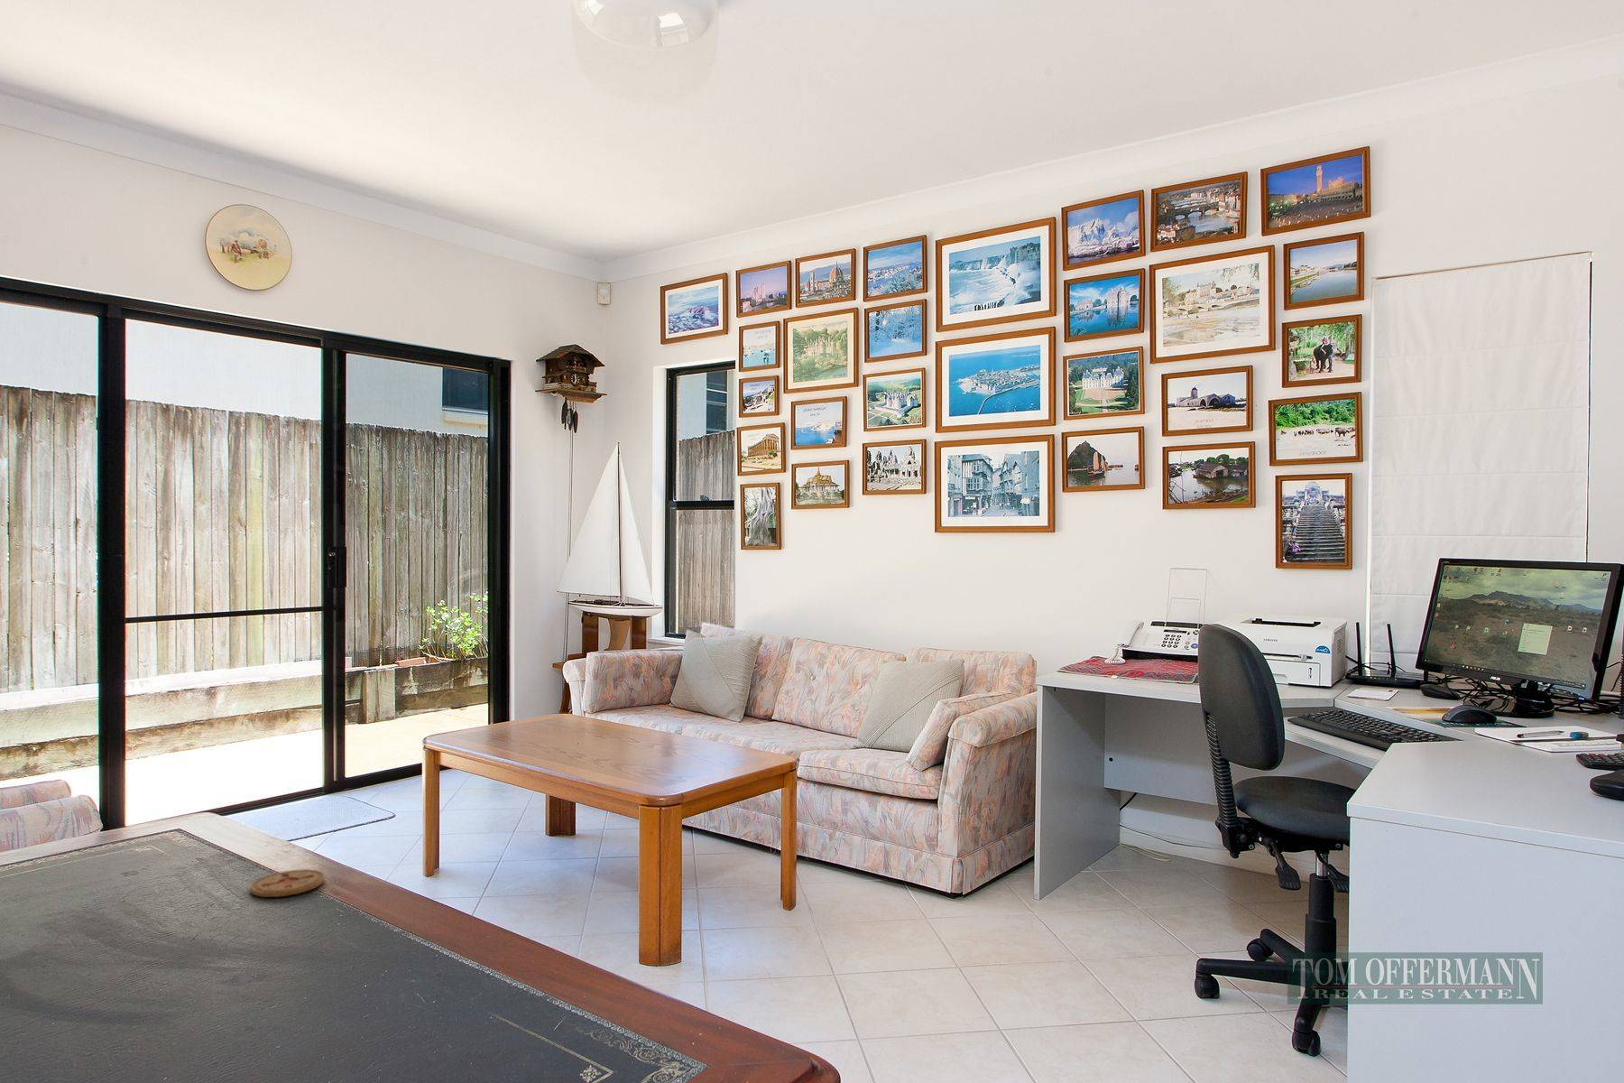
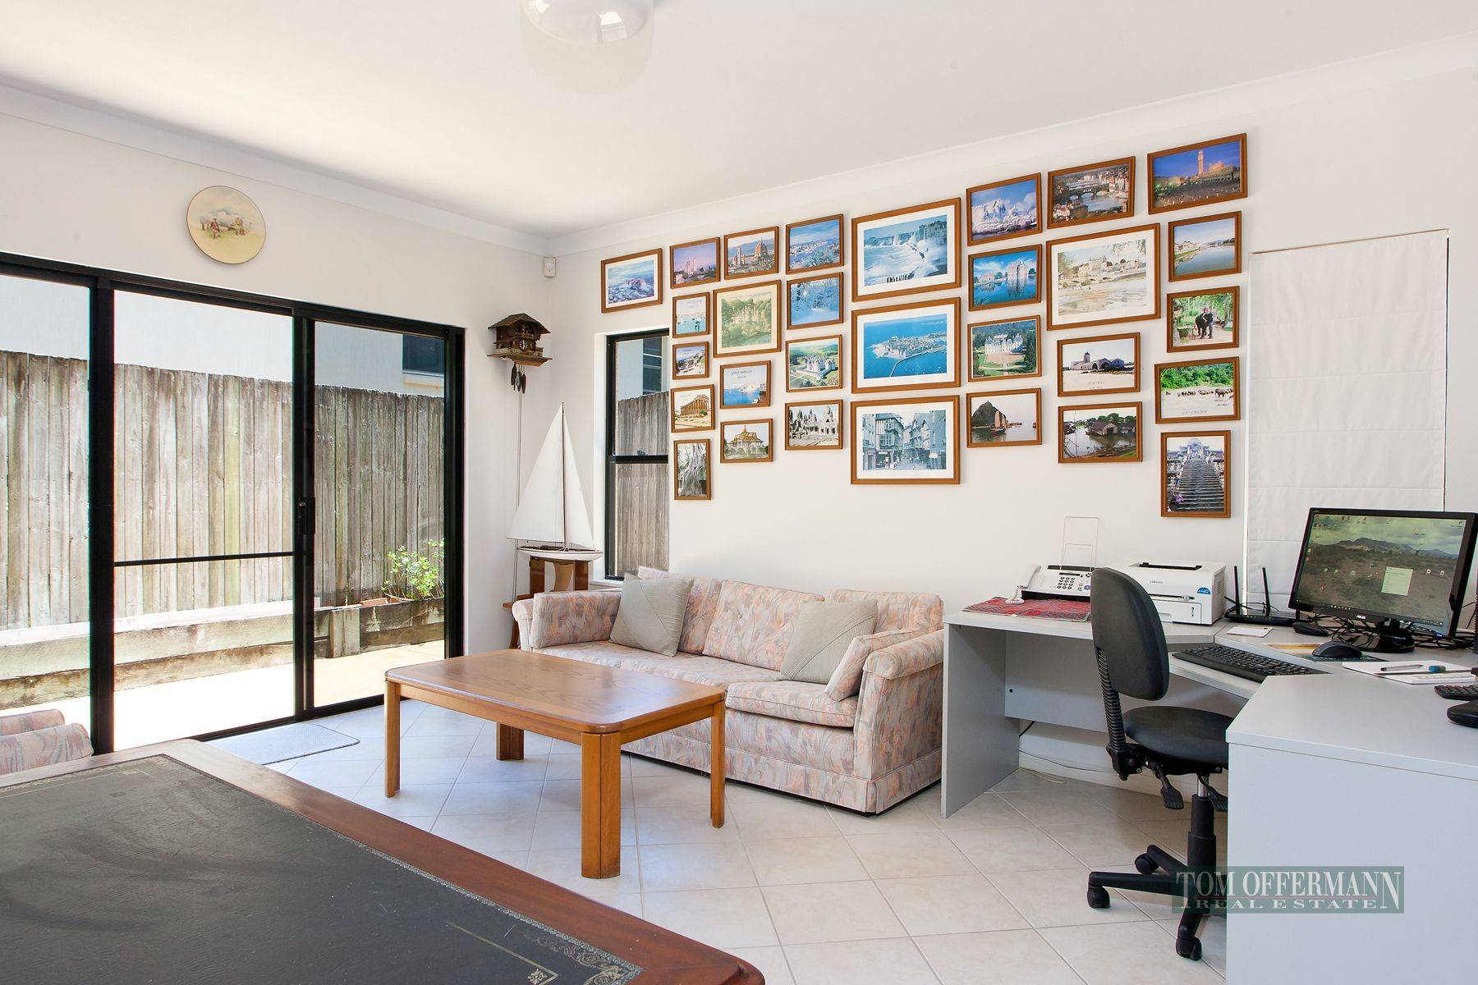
- coaster [249,868,326,898]
